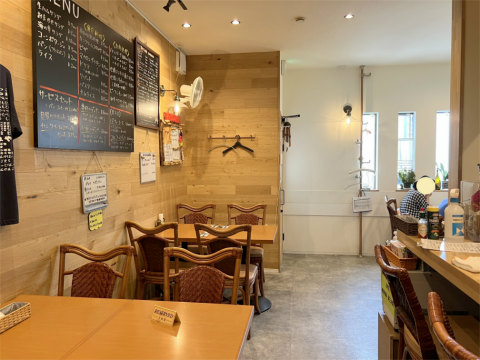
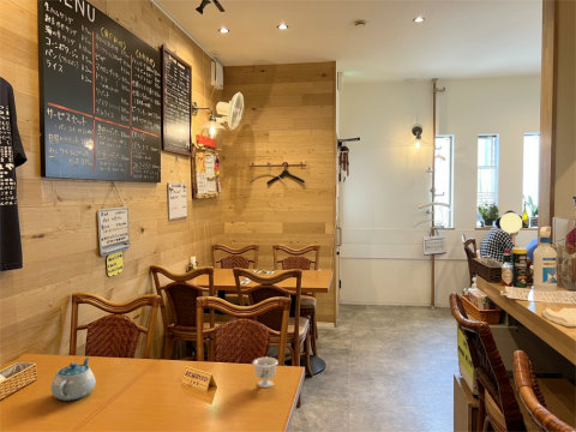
+ chinaware [49,356,97,402]
+ teacup [251,355,280,389]
